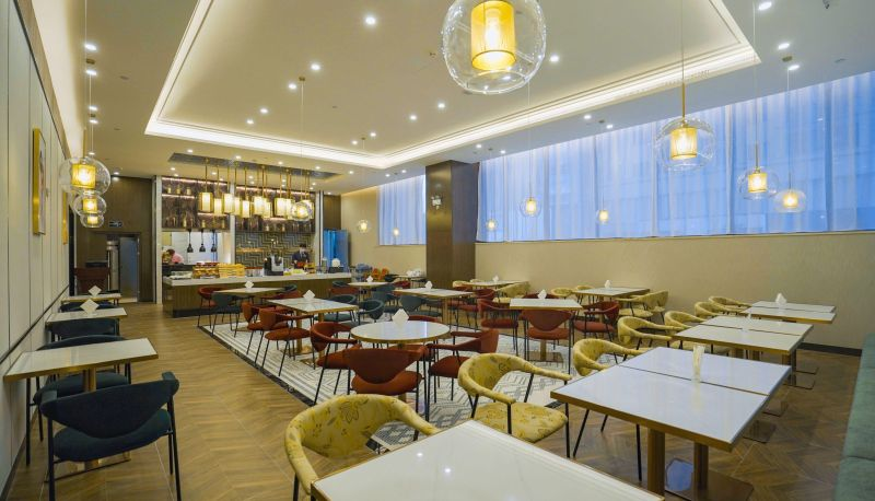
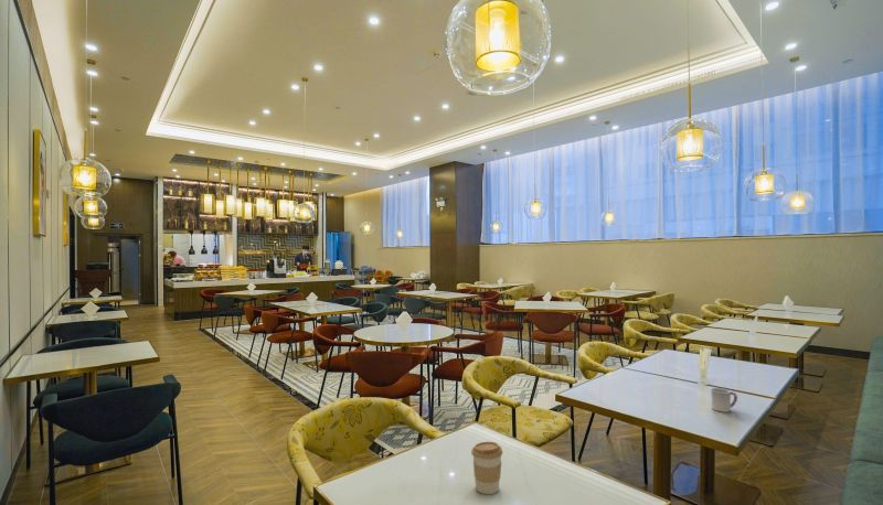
+ cup [710,387,738,413]
+ coffee cup [470,441,504,495]
